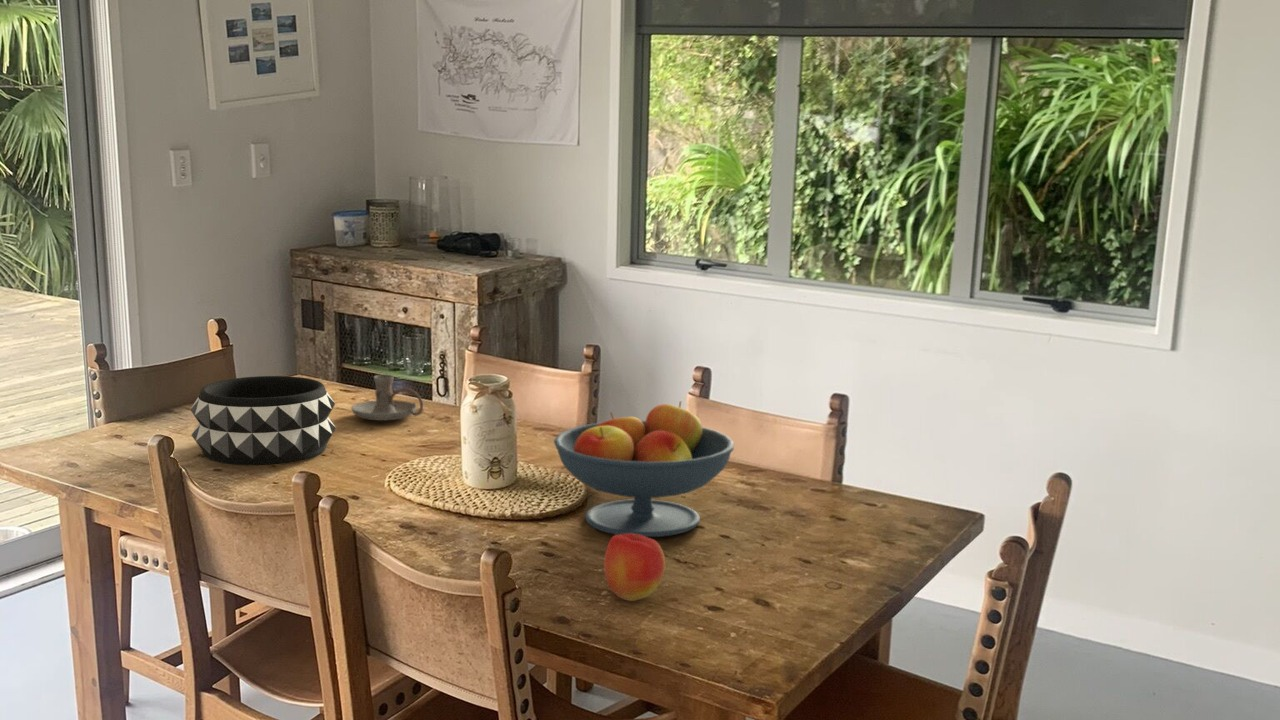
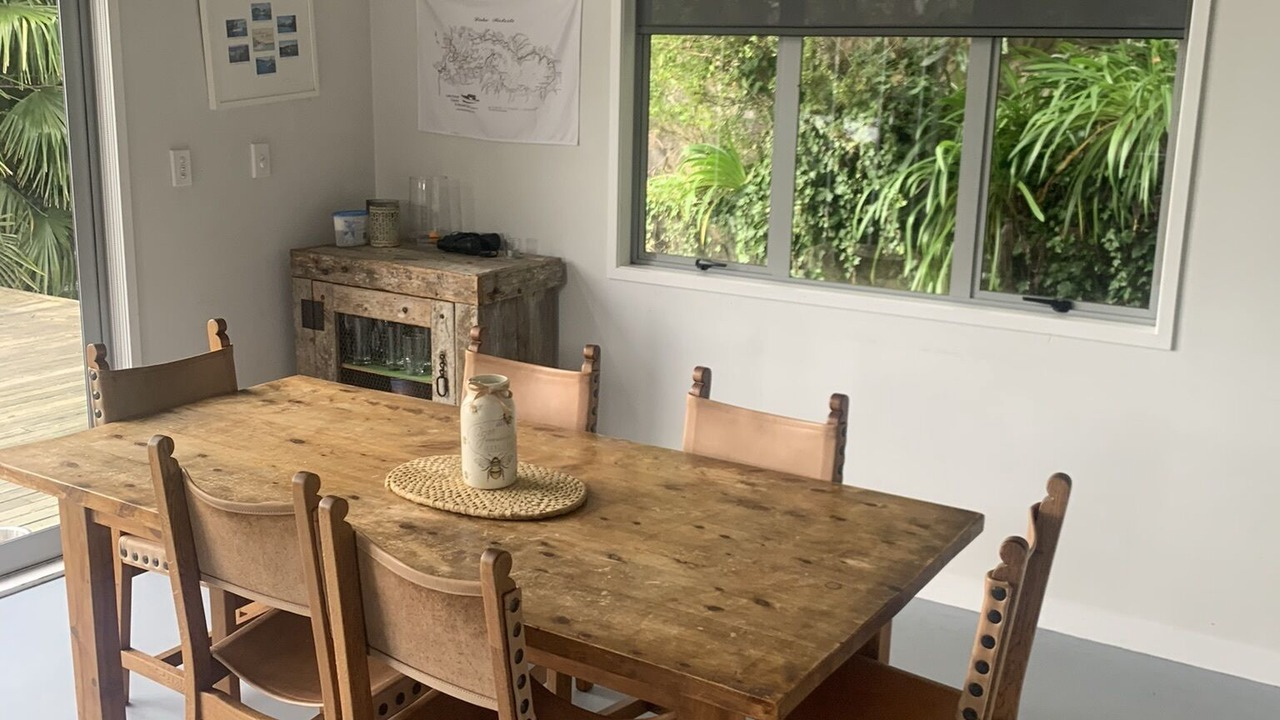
- apple [603,534,666,602]
- candle holder [350,374,424,422]
- fruit bowl [553,400,735,538]
- decorative bowl [189,375,337,466]
